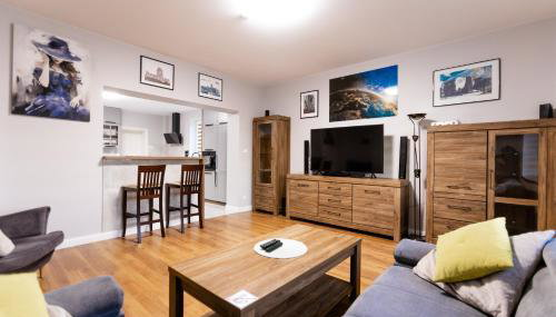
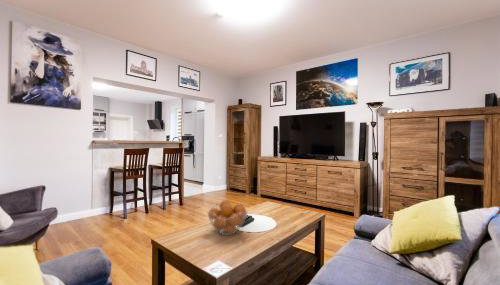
+ fruit basket [207,199,248,236]
